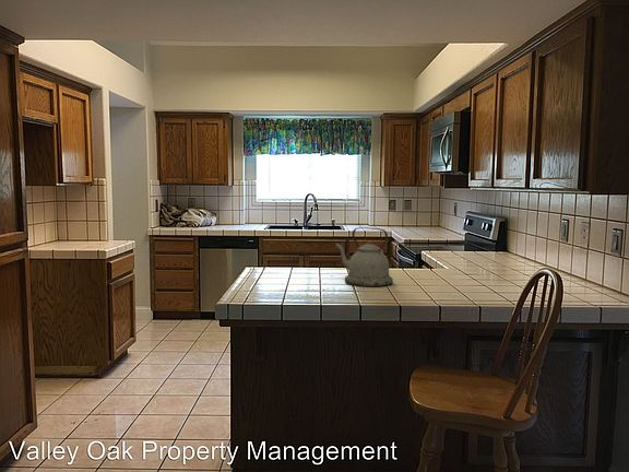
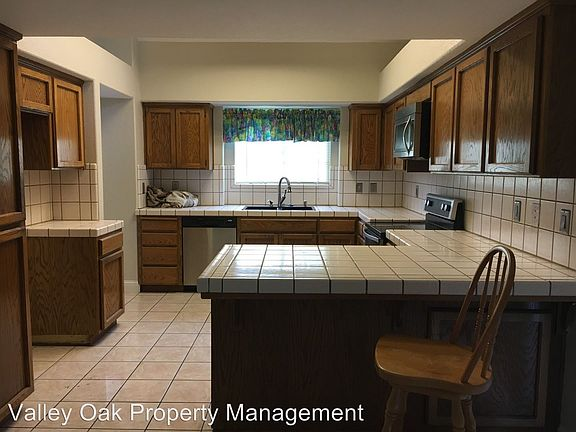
- kettle [335,226,394,287]
